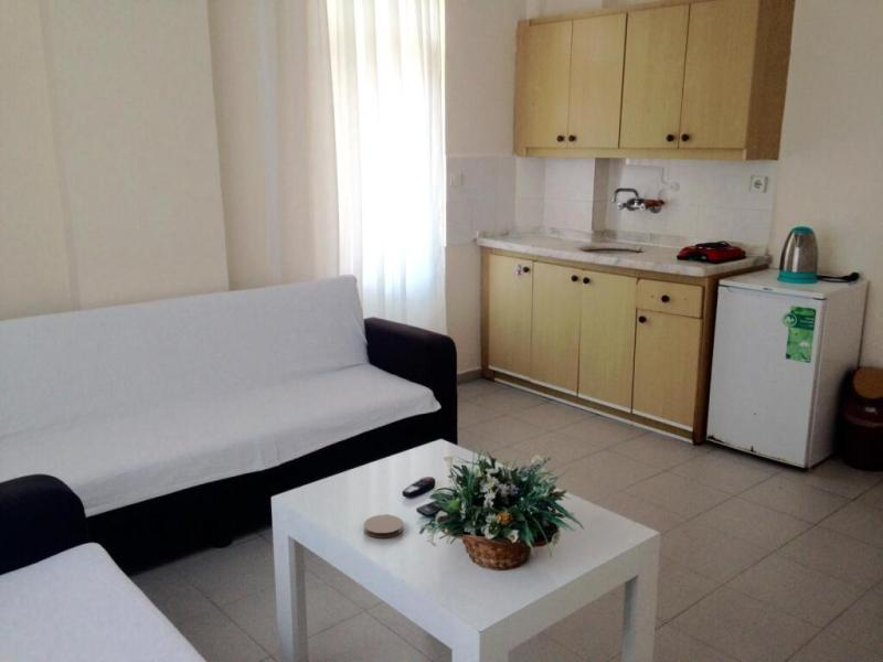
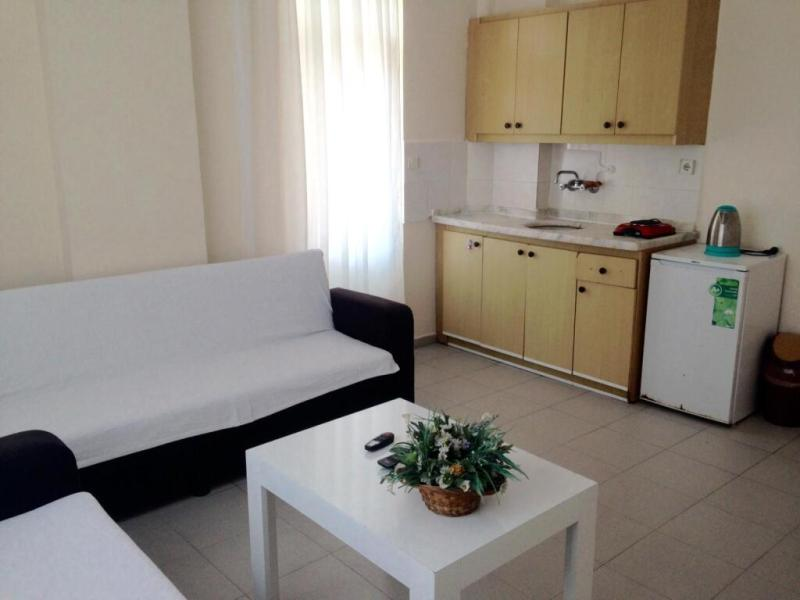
- coaster [363,514,404,540]
